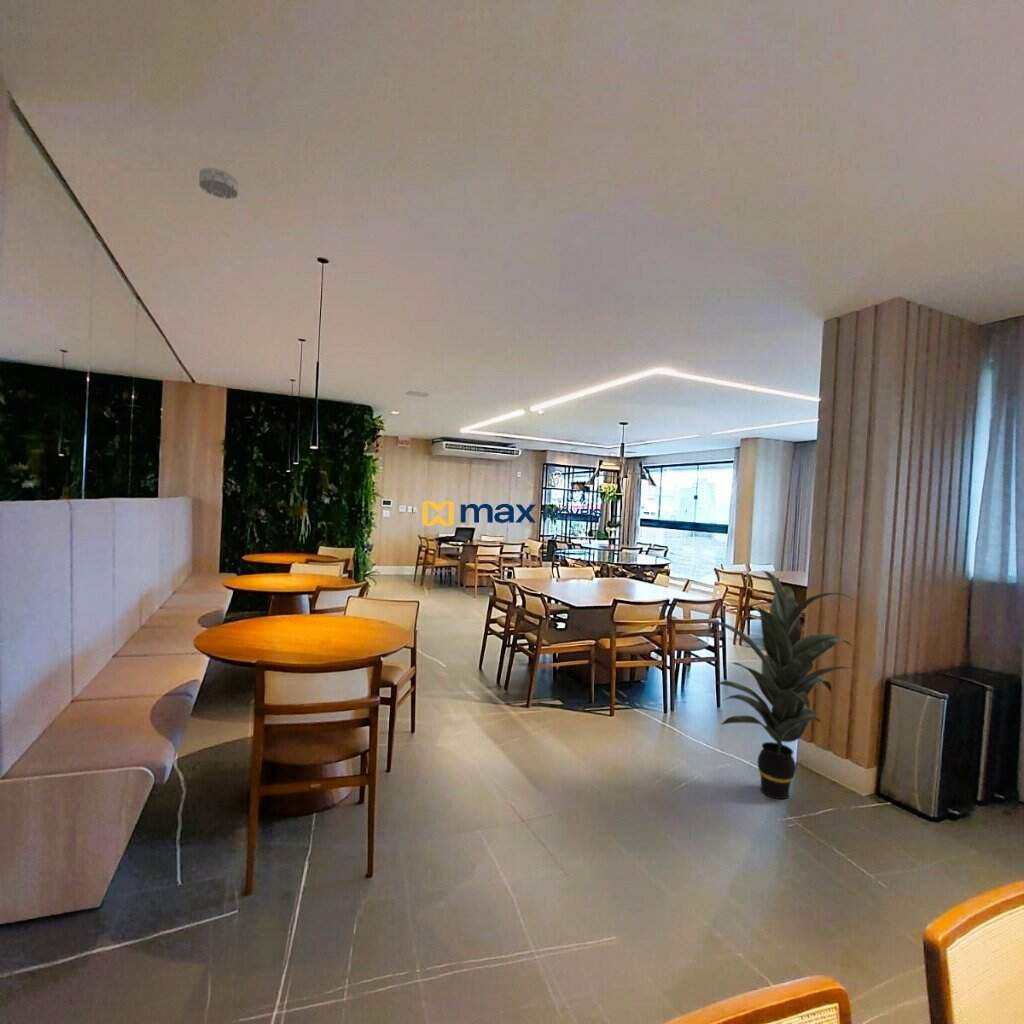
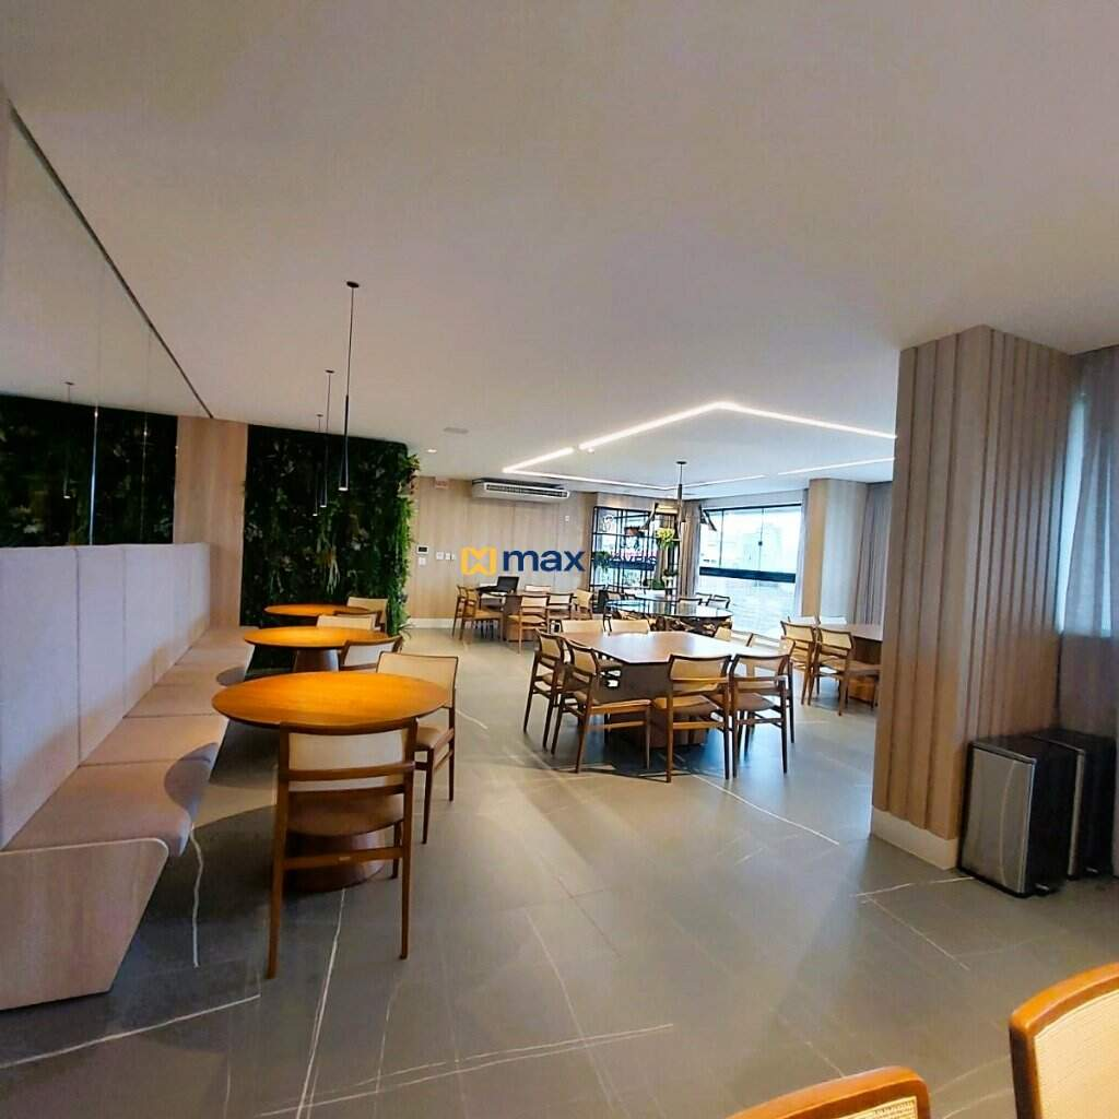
- indoor plant [704,569,856,800]
- smoke detector [198,166,239,200]
